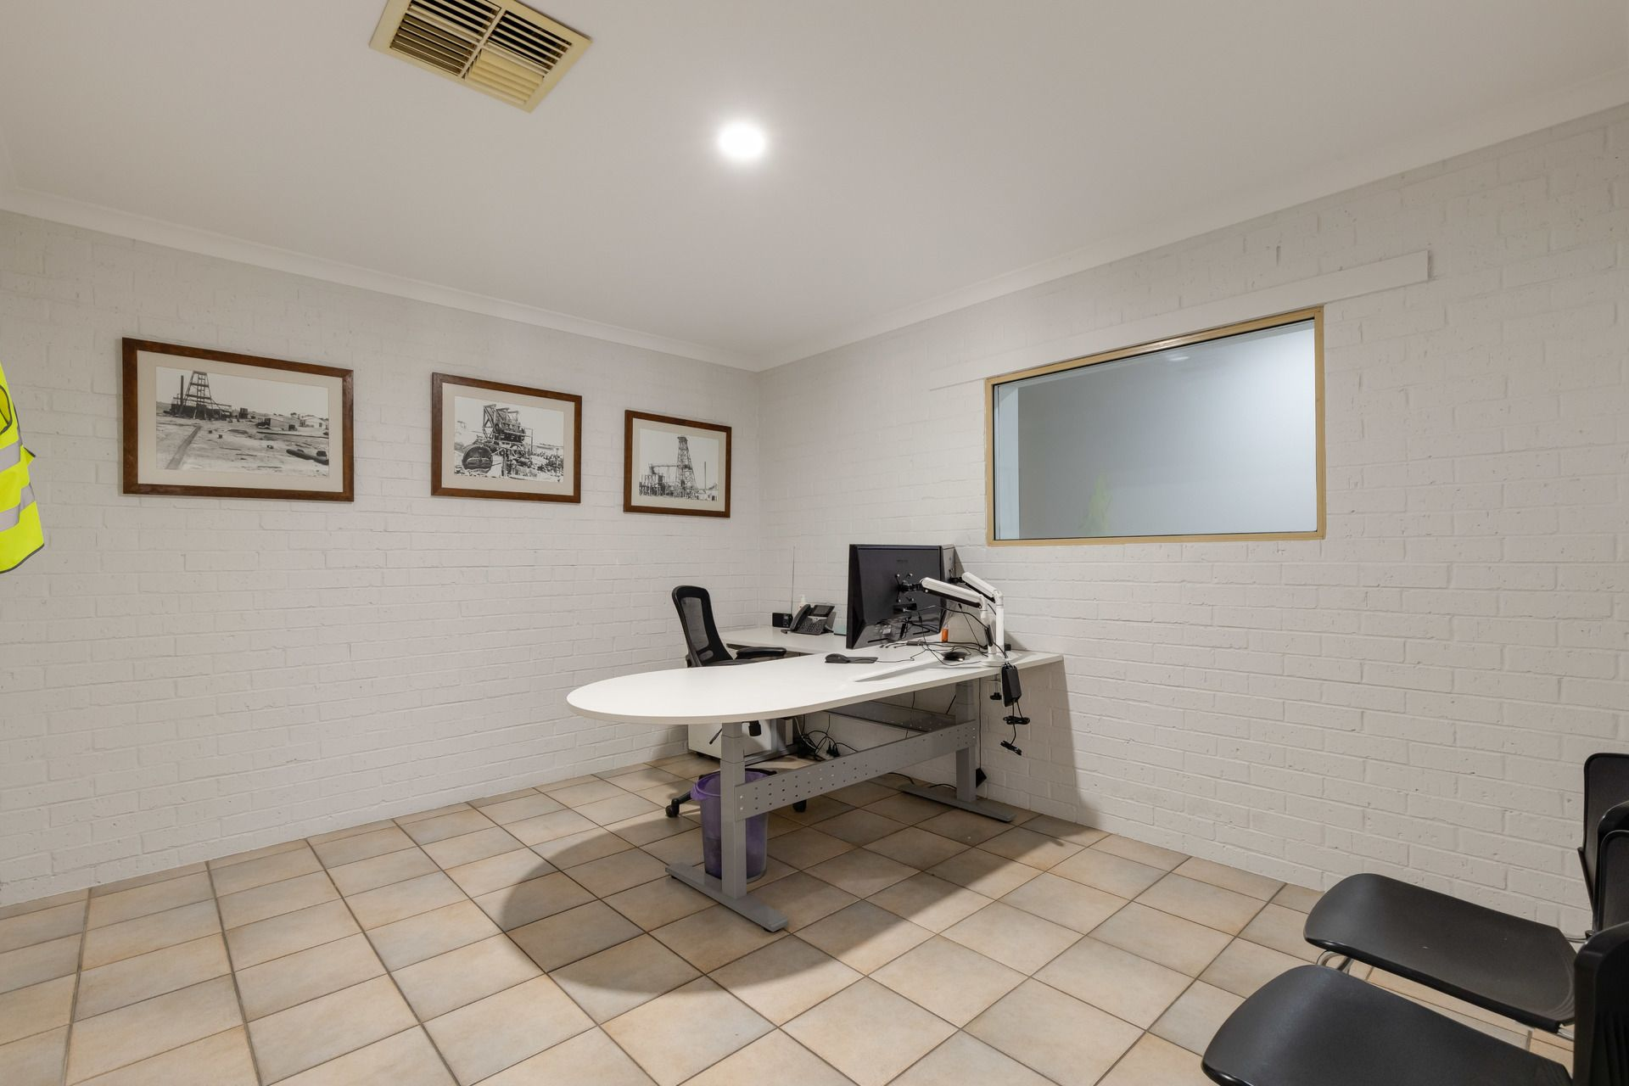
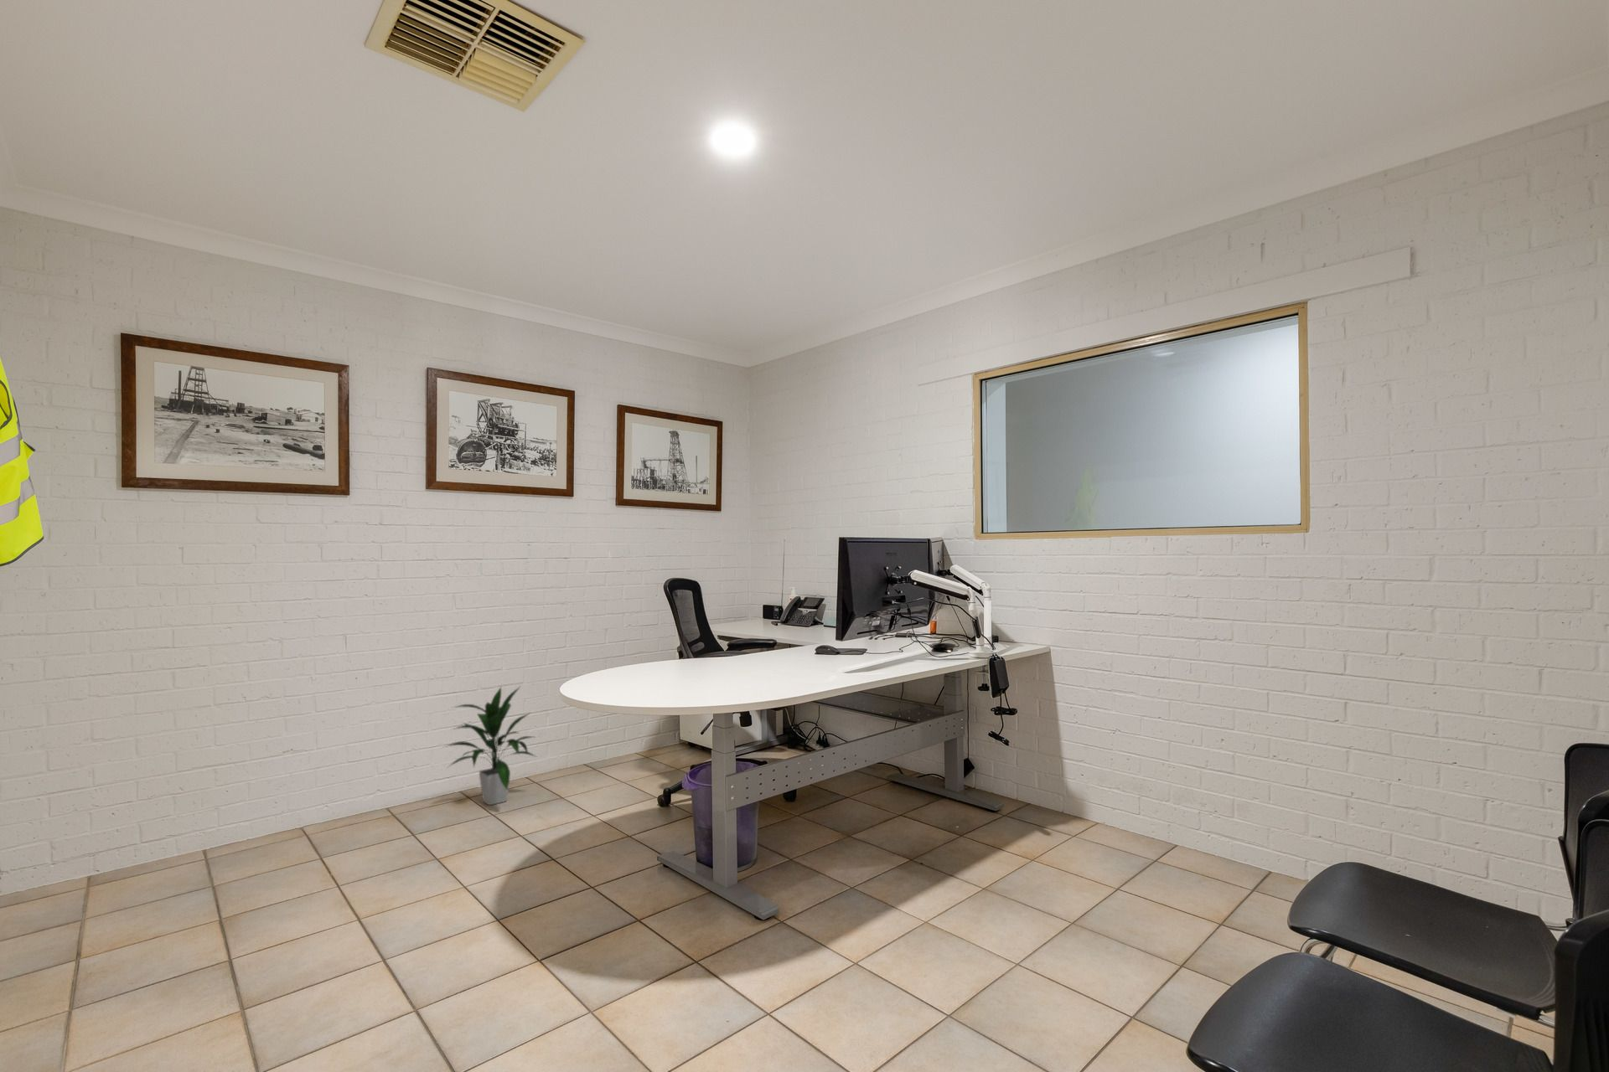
+ indoor plant [441,683,538,805]
